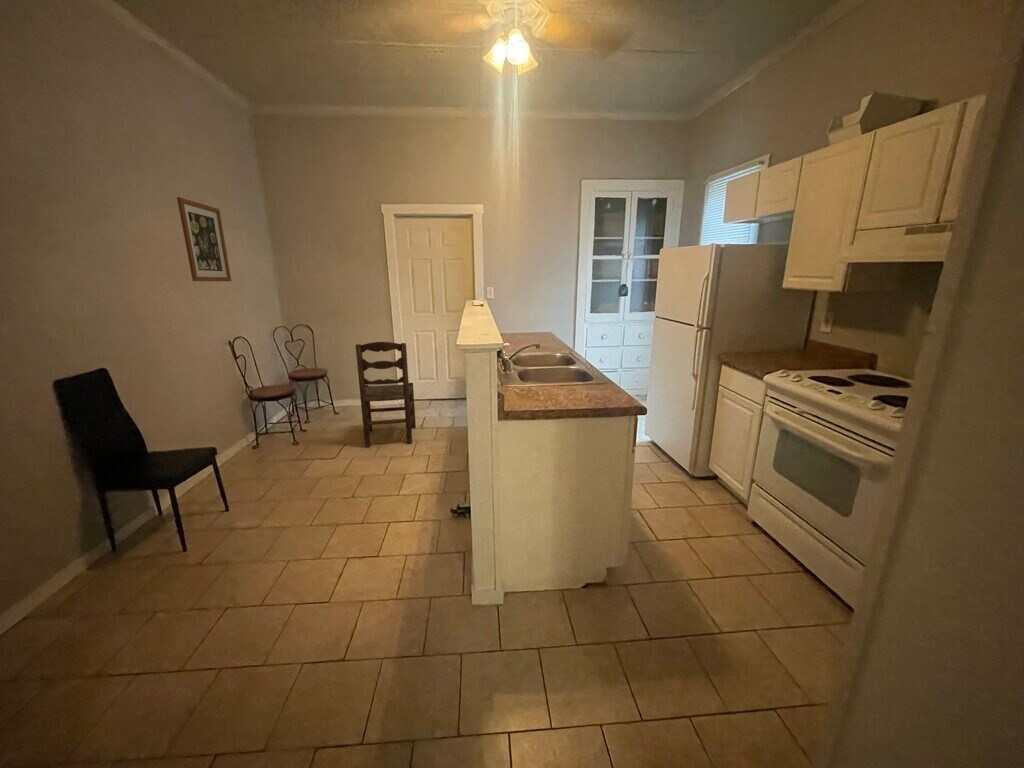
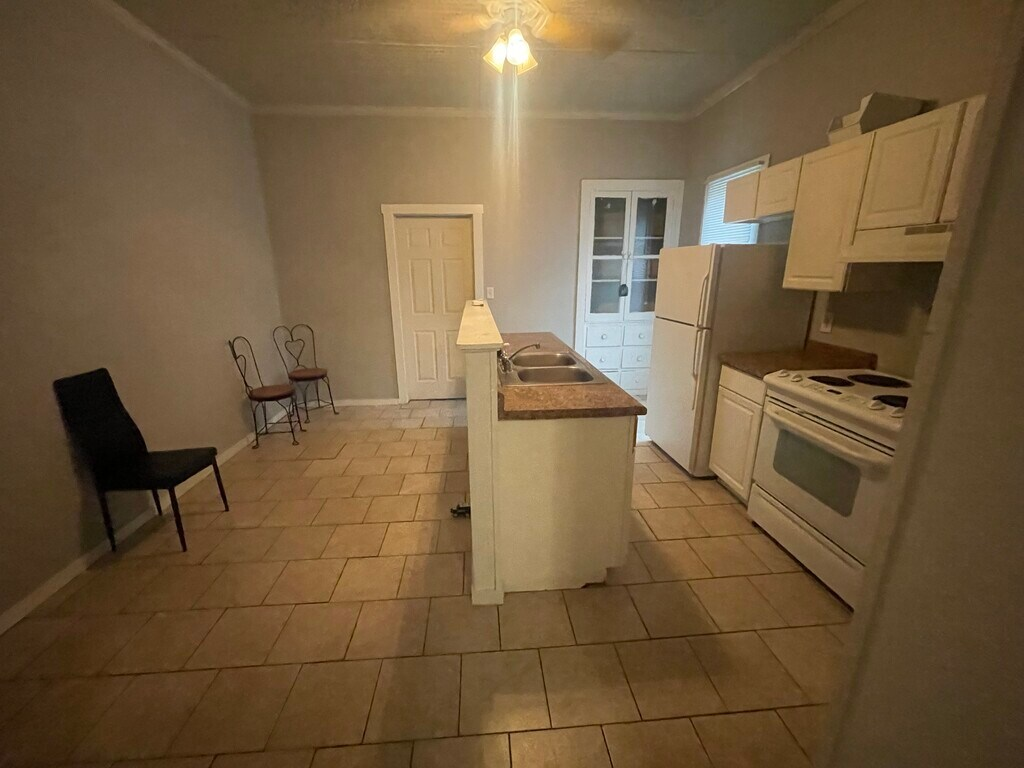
- dining chair [355,341,417,448]
- wall art [176,196,232,282]
